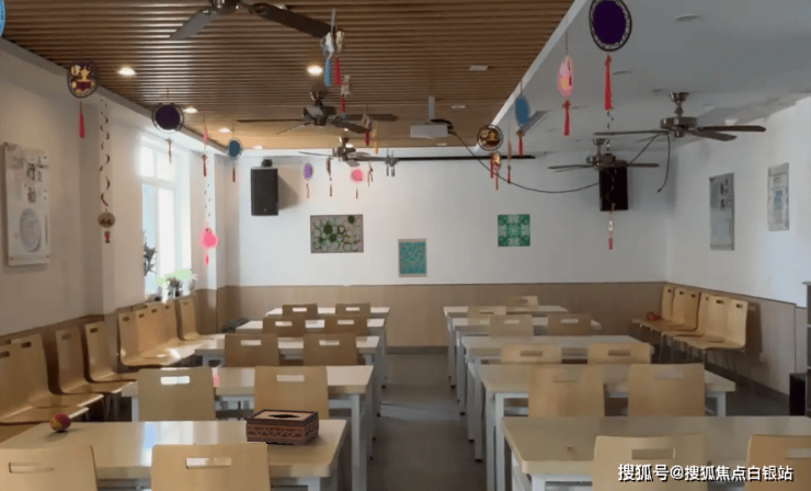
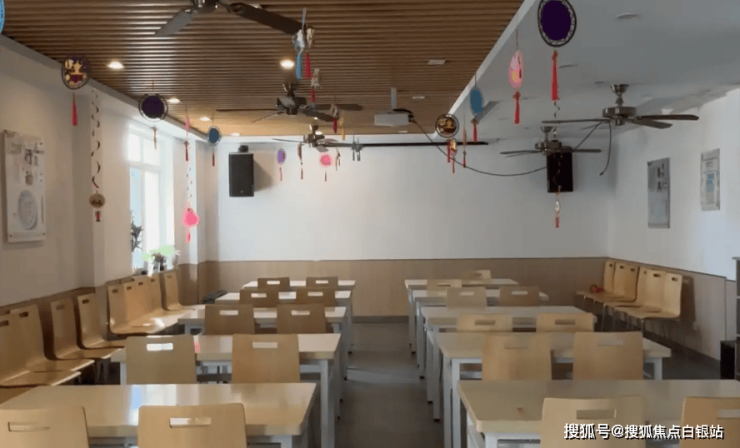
- tissue box [244,408,320,447]
- fruit [48,412,72,433]
- wall art [397,238,429,278]
- wall art [496,213,532,248]
- wall art [309,213,365,254]
